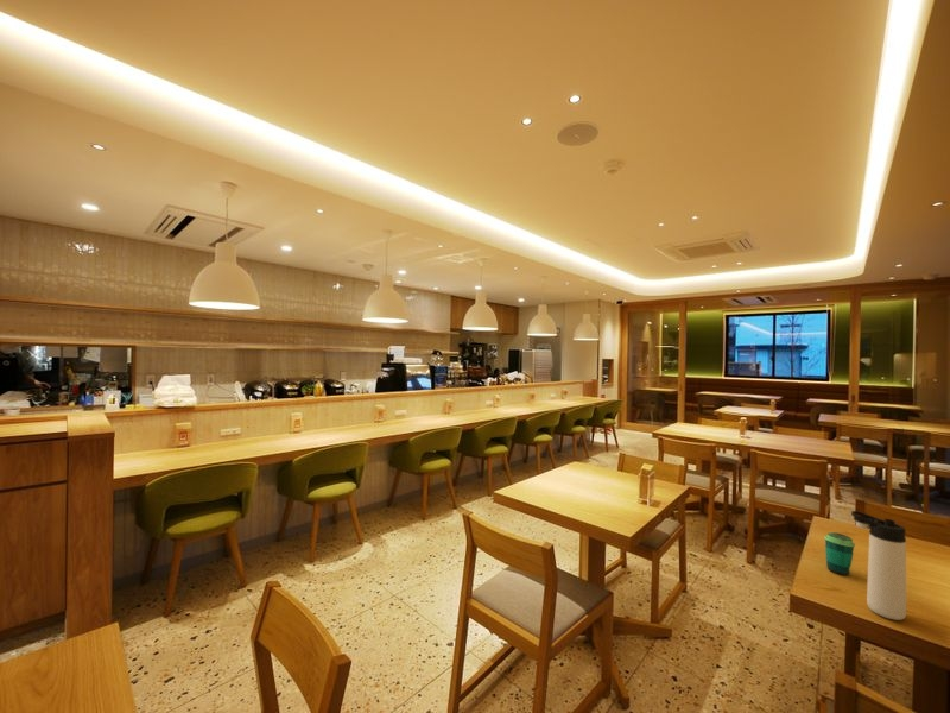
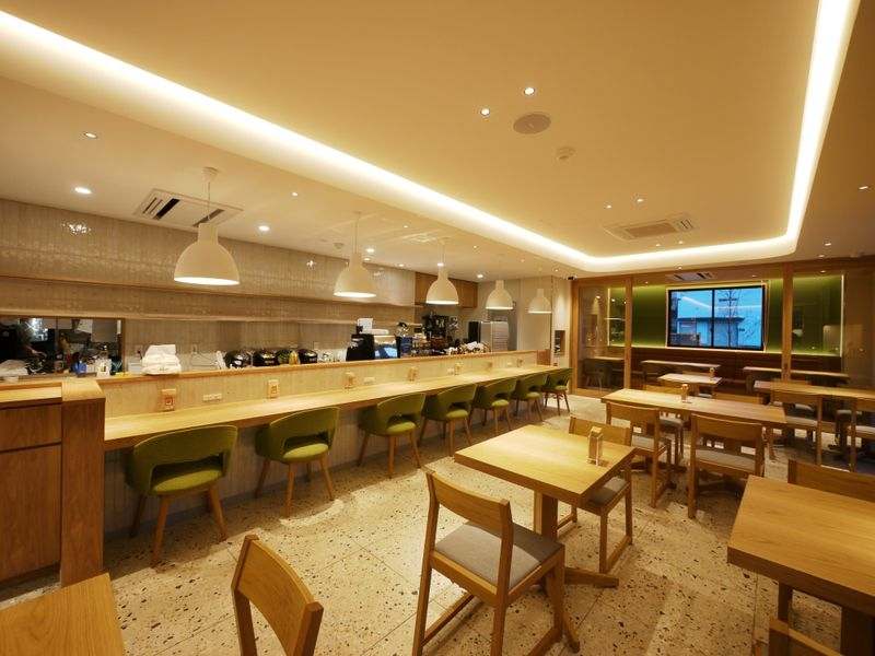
- cup [823,531,856,576]
- thermos bottle [850,510,907,621]
